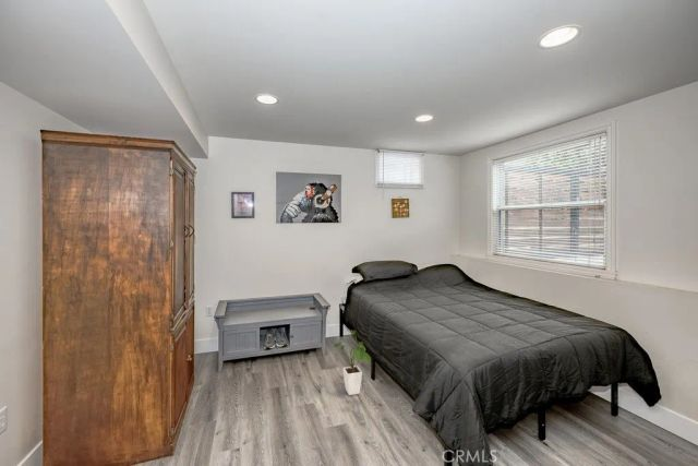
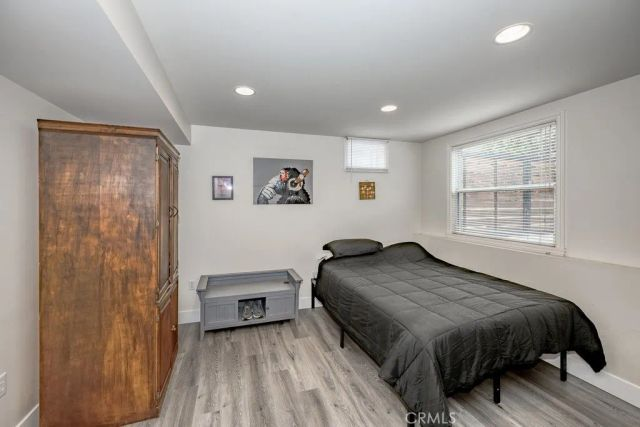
- house plant [333,330,372,396]
